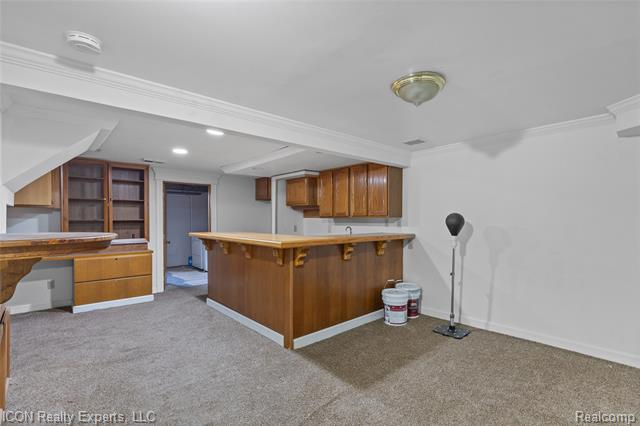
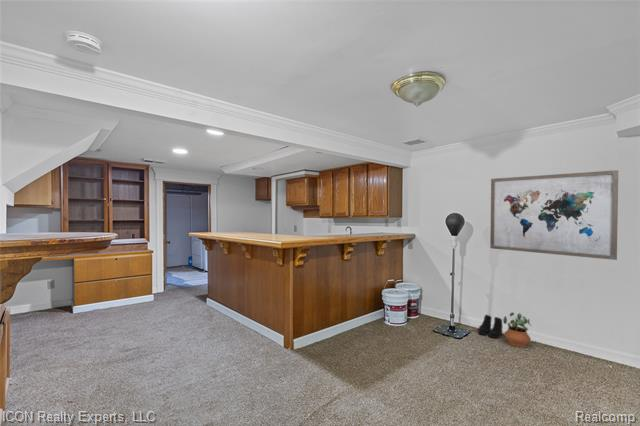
+ boots [477,314,504,339]
+ potted plant [502,311,533,349]
+ wall art [489,169,619,261]
